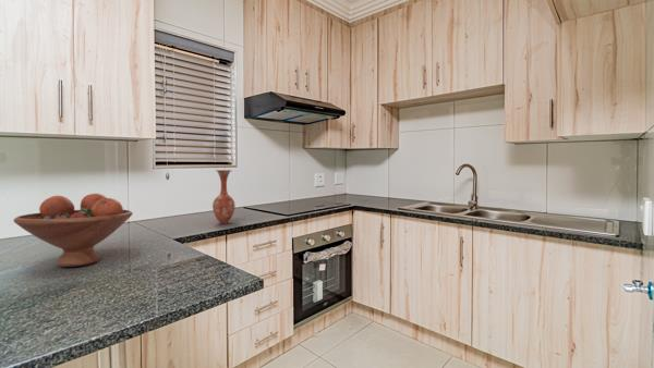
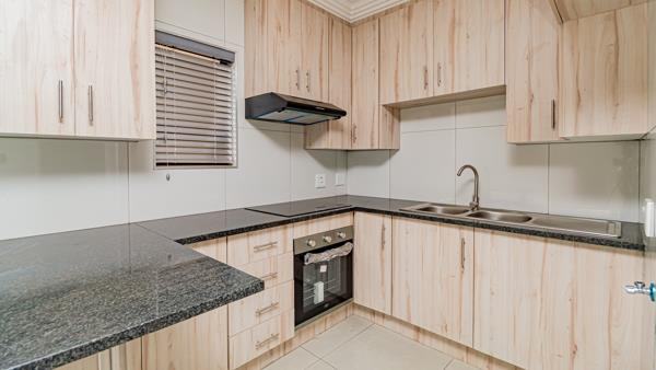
- vase [211,169,235,225]
- fruit bowl [13,193,134,268]
